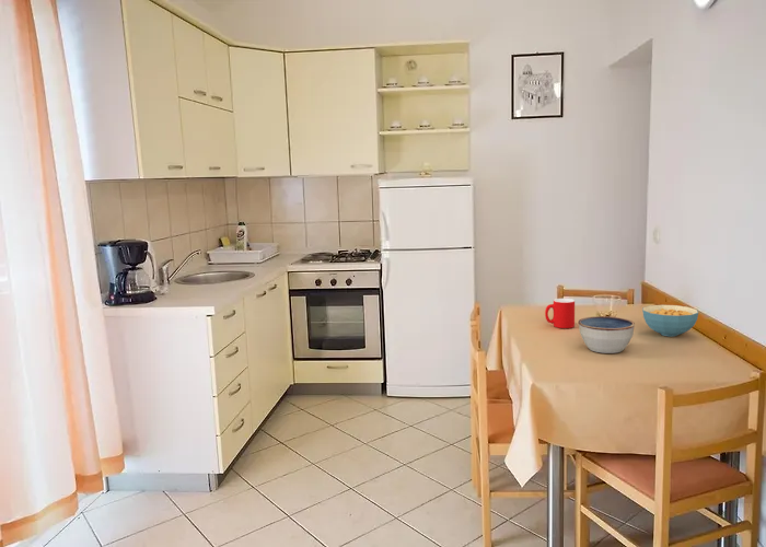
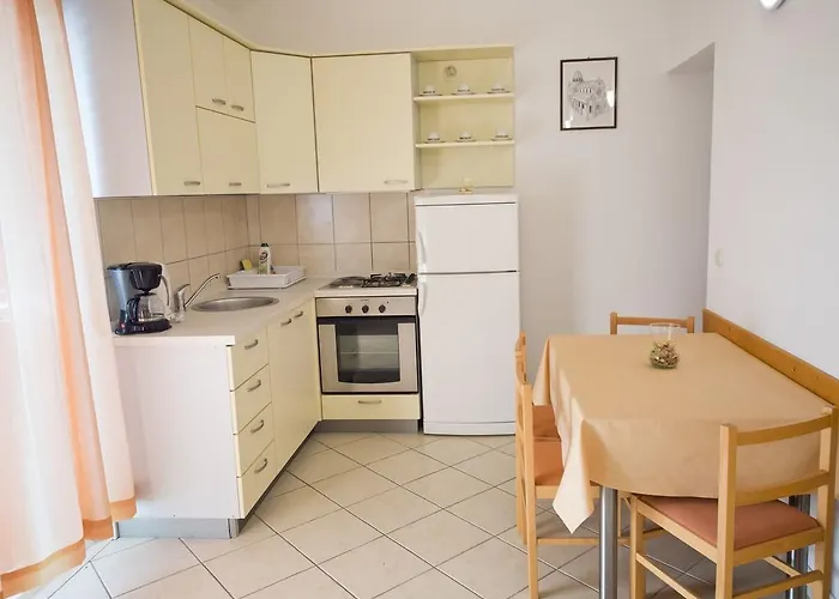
- cereal bowl [641,304,699,338]
- bowl [577,315,636,354]
- cup [544,298,576,329]
